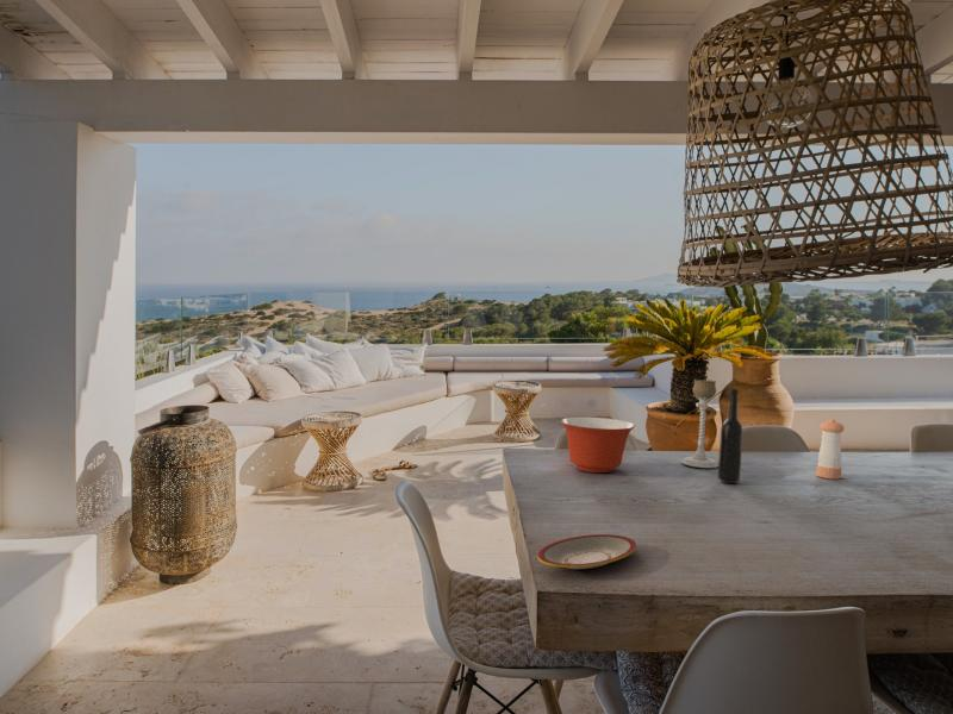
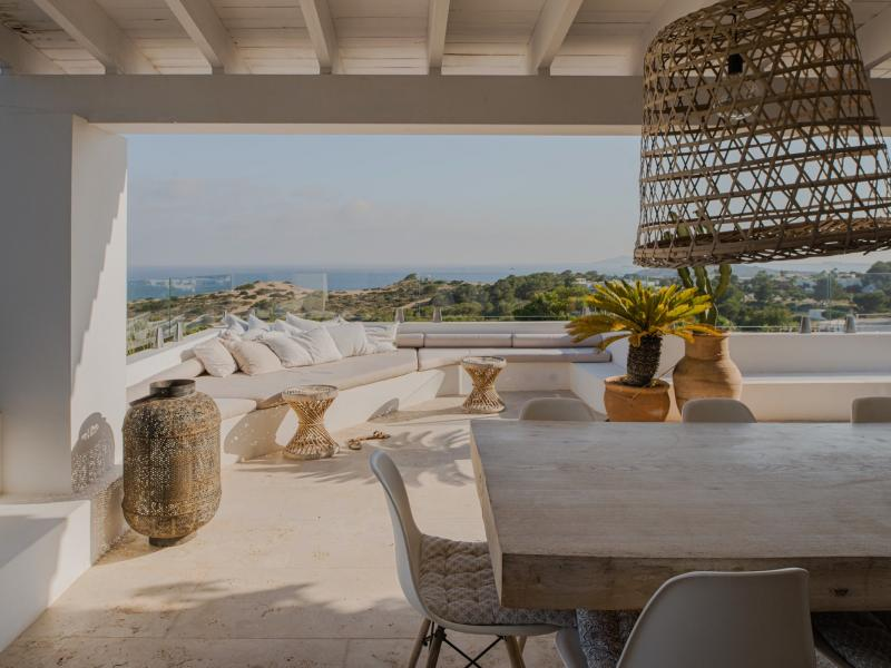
- bottle [717,388,743,484]
- plate [536,533,637,570]
- pepper shaker [815,418,846,481]
- candle holder [680,378,718,469]
- mixing bowl [560,416,636,474]
